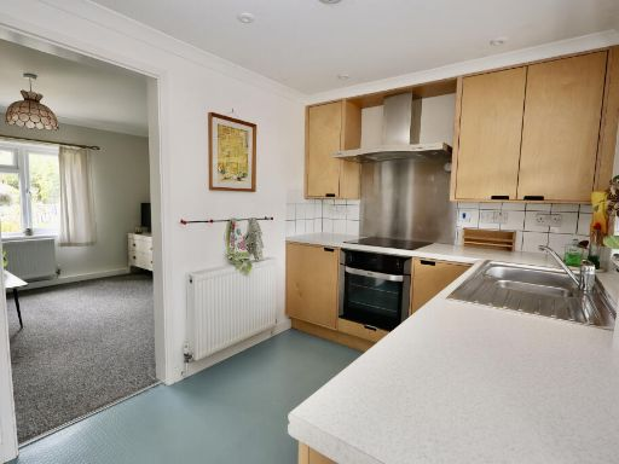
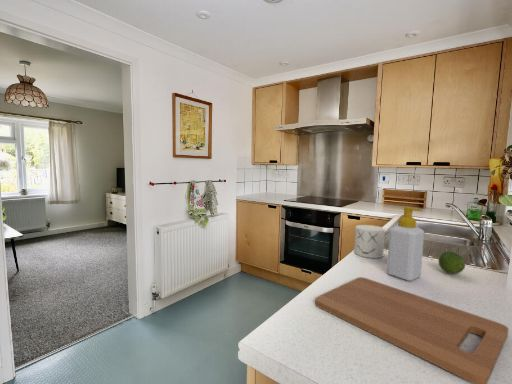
+ cutting board [314,276,509,384]
+ fruit [437,251,466,275]
+ mug [353,224,386,259]
+ soap bottle [386,206,425,282]
